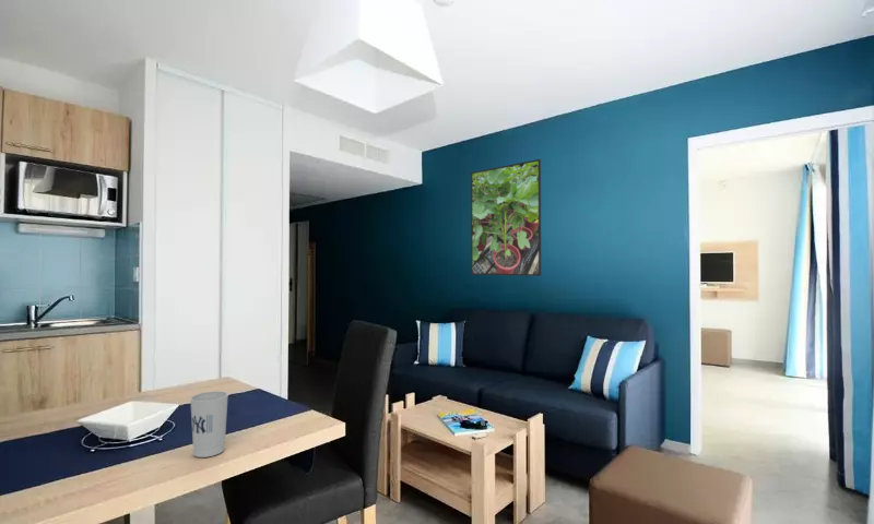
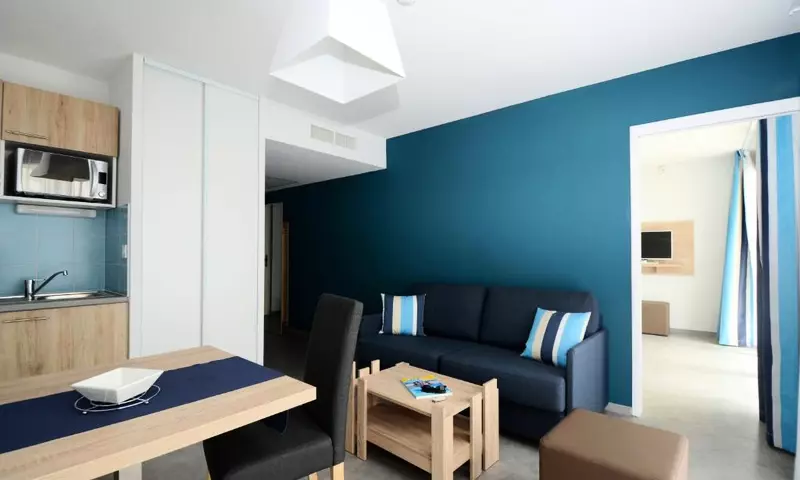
- cup [189,390,229,458]
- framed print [470,158,542,277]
